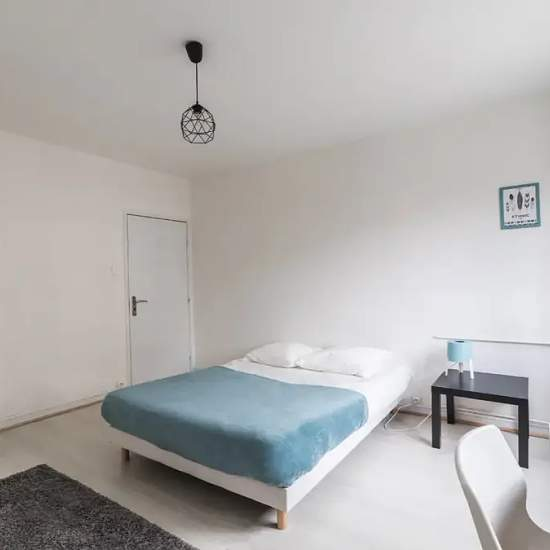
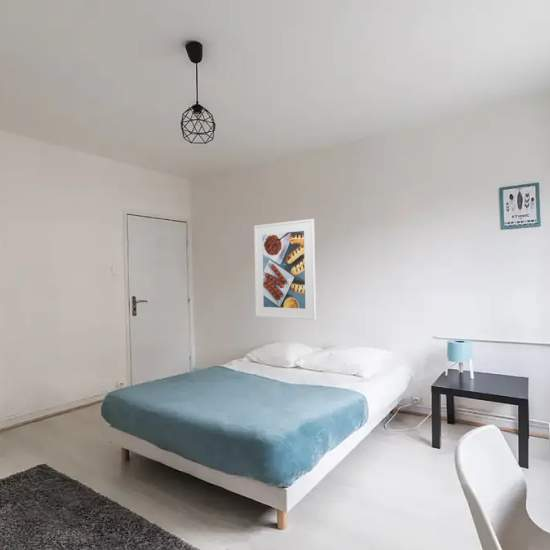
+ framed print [253,218,317,321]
